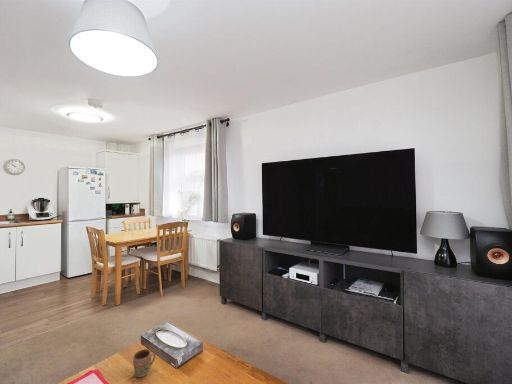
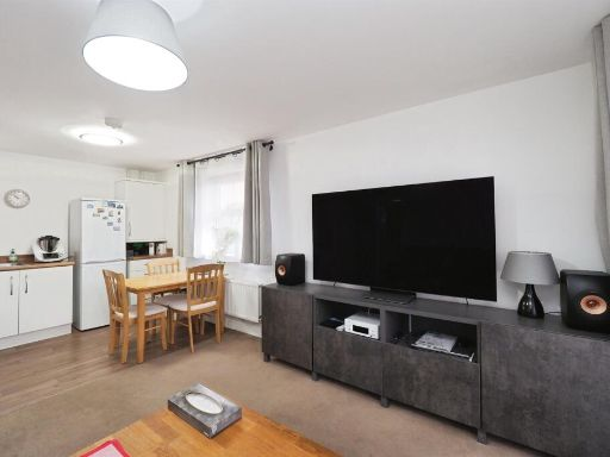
- mug [132,348,156,378]
